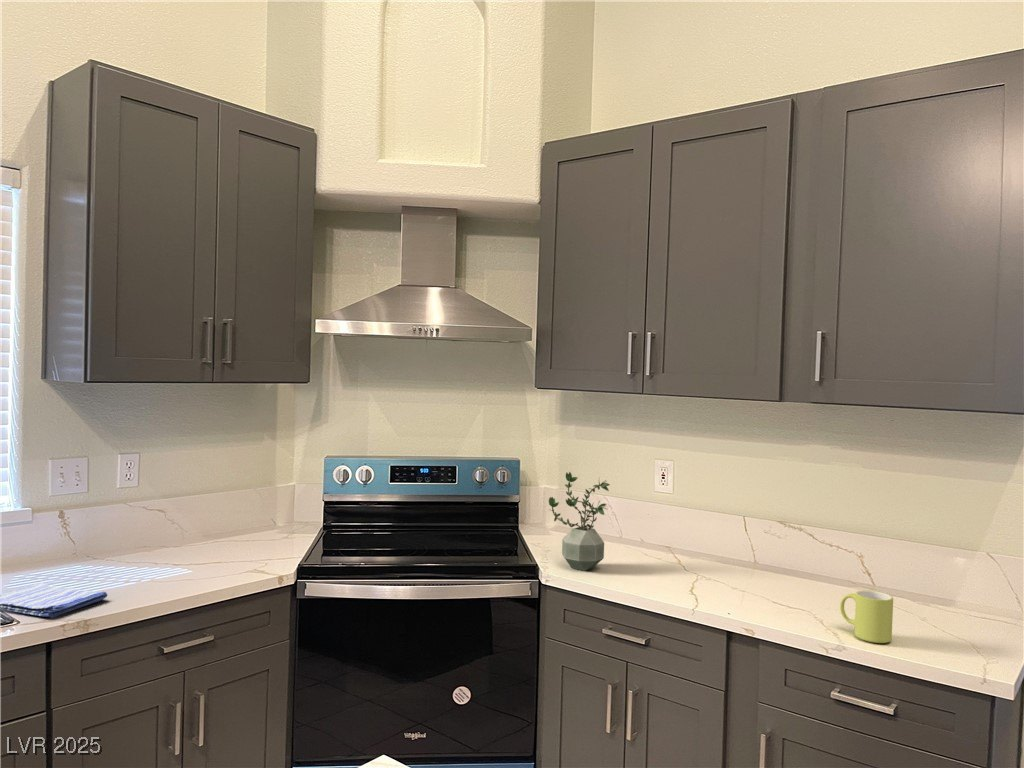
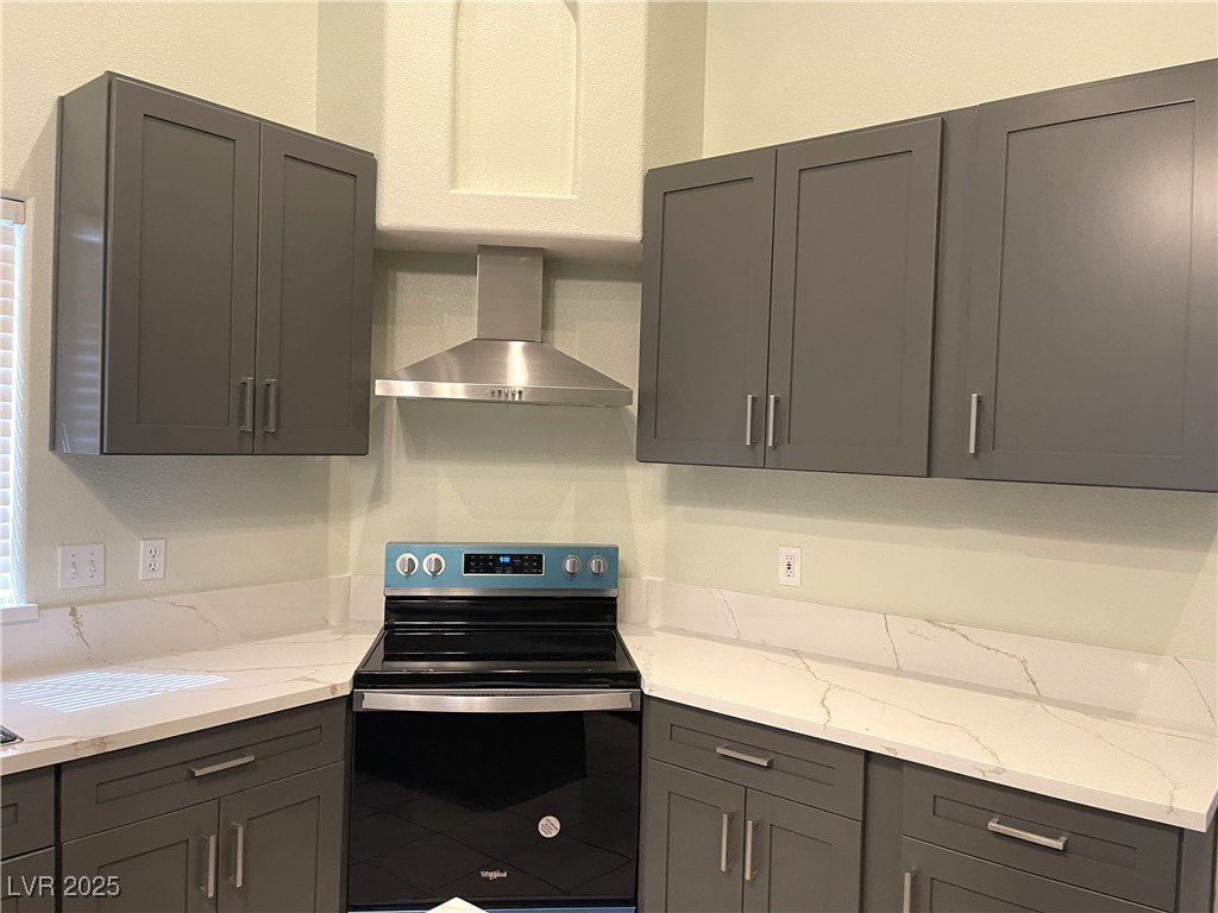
- dish towel [0,582,108,619]
- potted plant [548,471,611,572]
- mug [839,589,894,644]
